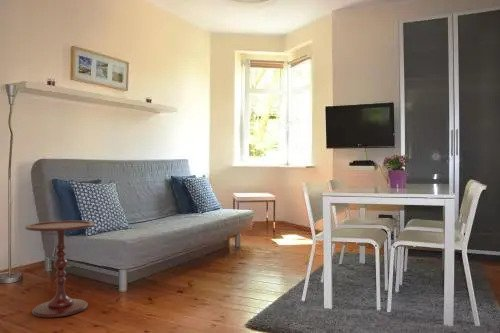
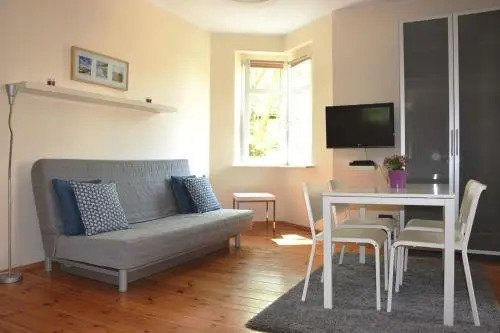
- side table [24,220,96,318]
